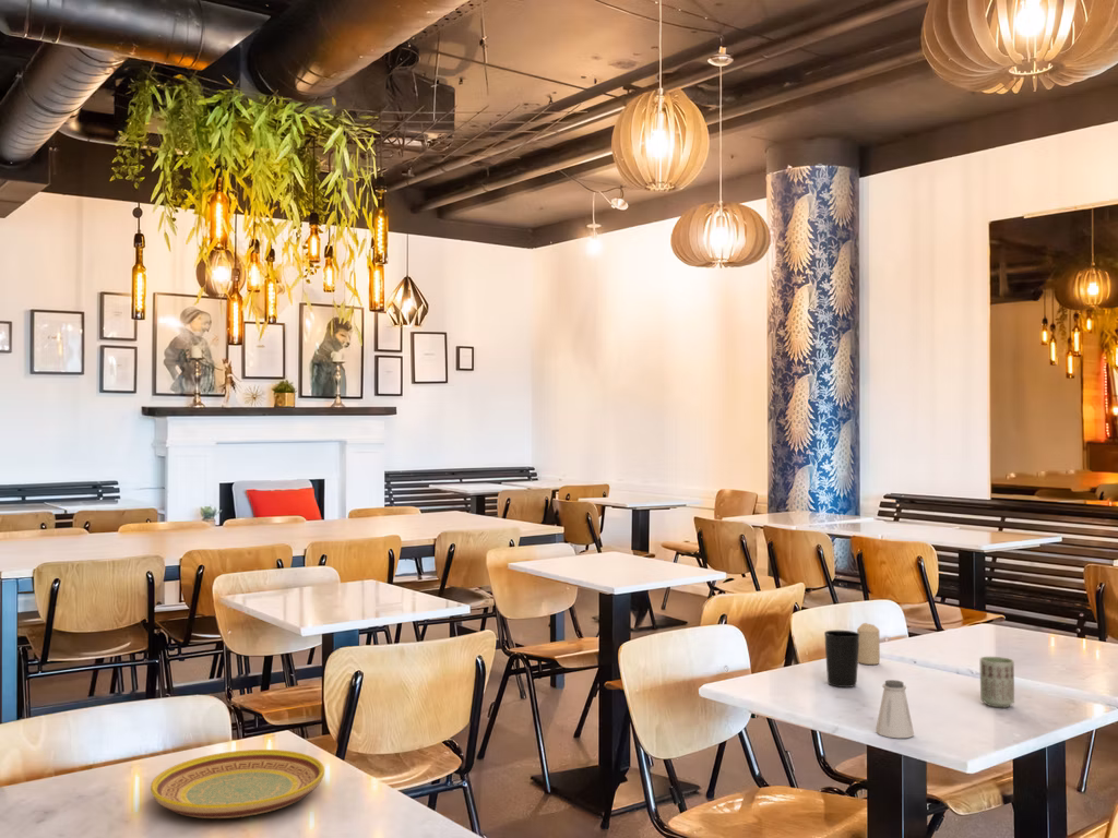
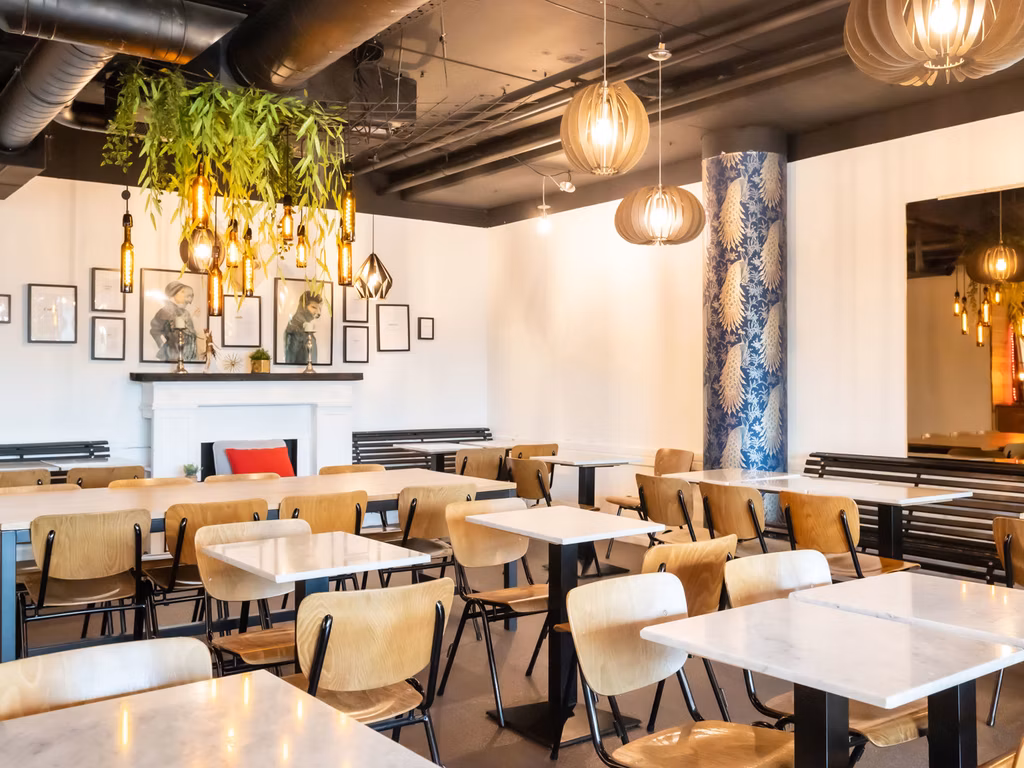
- plate [150,749,325,819]
- cup [823,630,859,689]
- saltshaker [875,679,915,739]
- candle [856,622,881,666]
- cup [979,656,1015,708]
